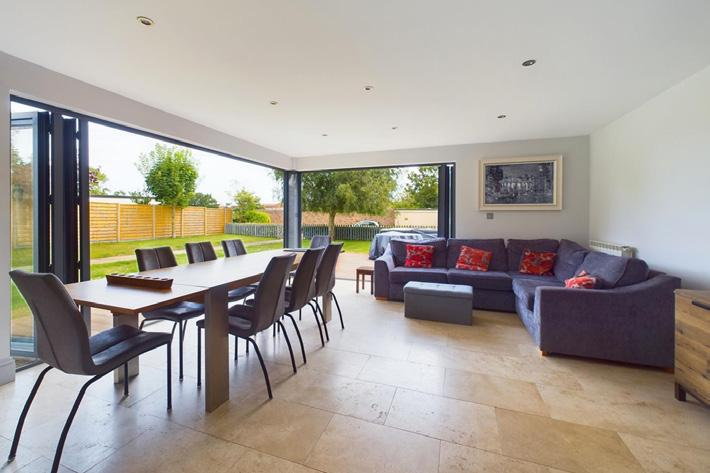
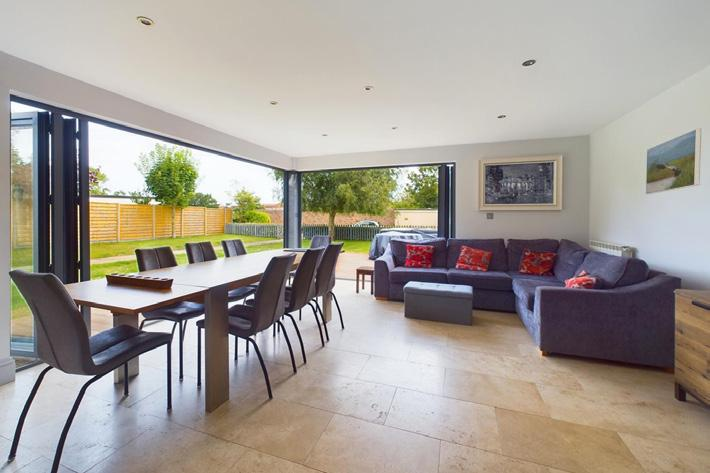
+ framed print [645,128,702,195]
